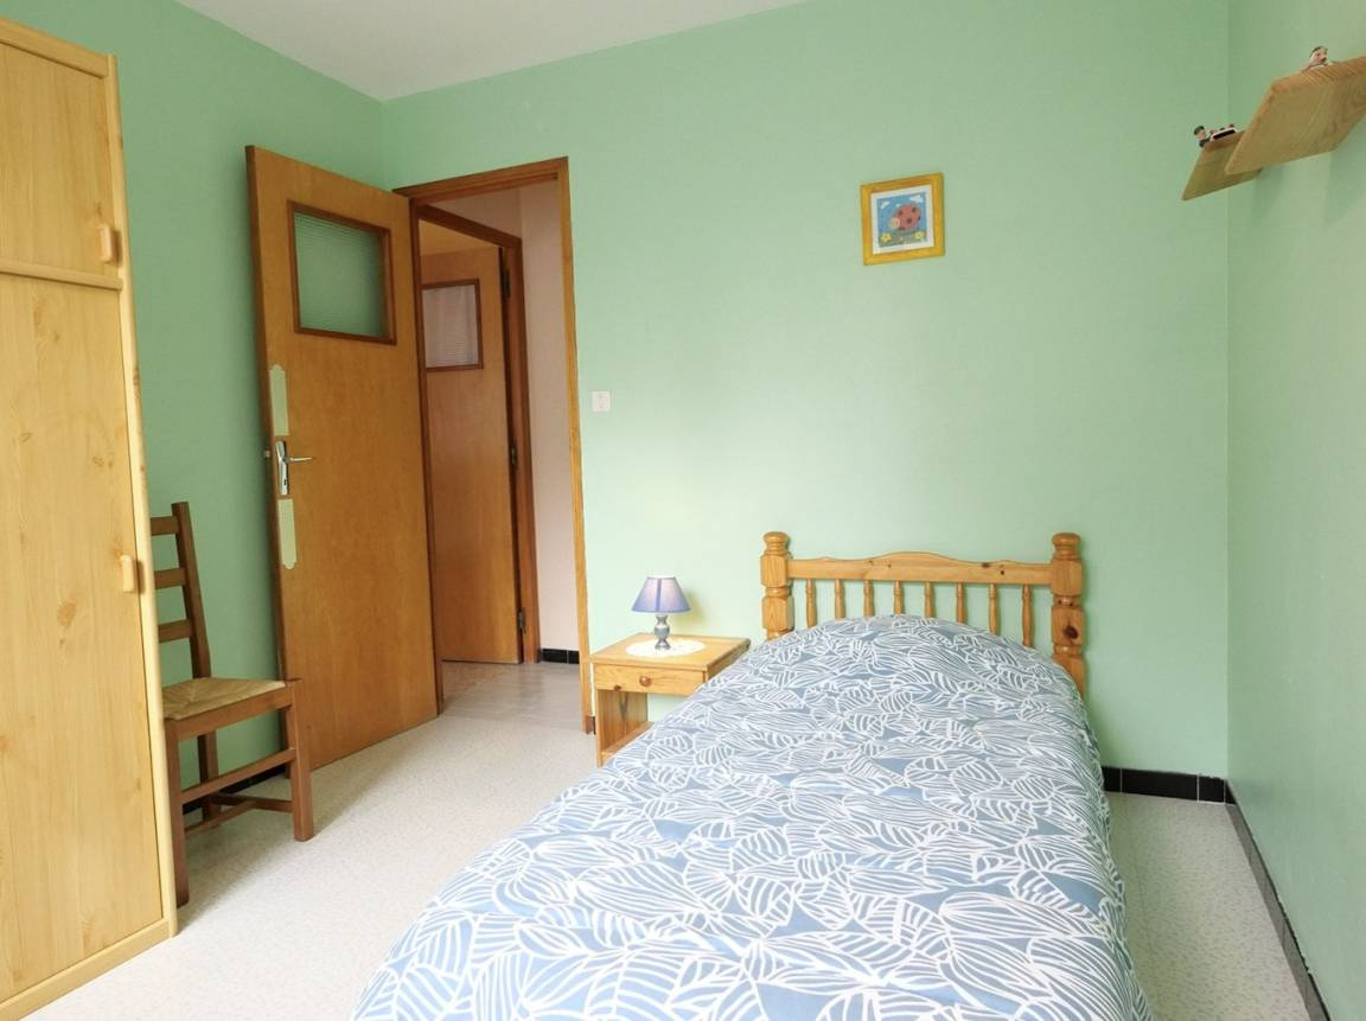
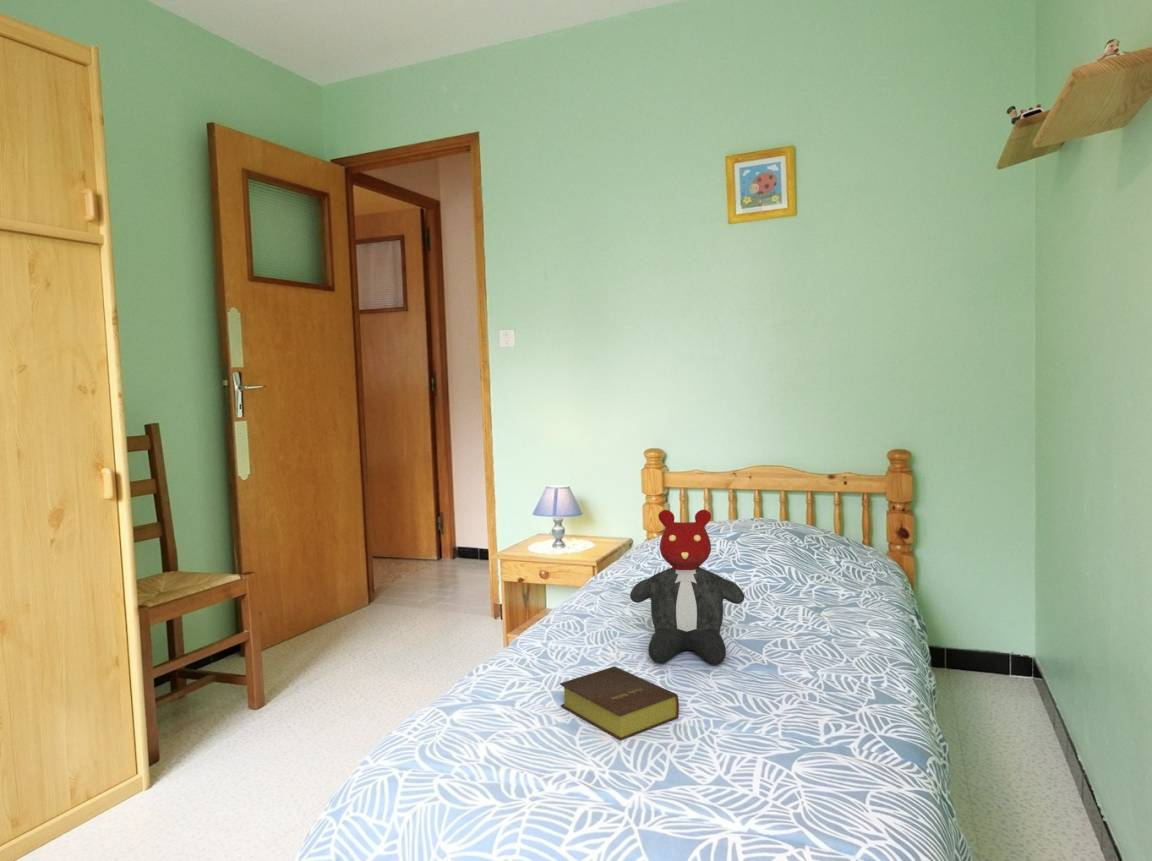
+ teddy bear [629,509,745,665]
+ bible [559,665,680,741]
